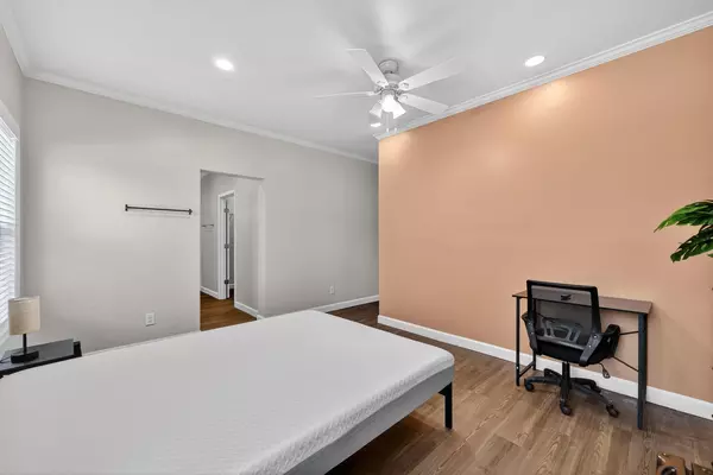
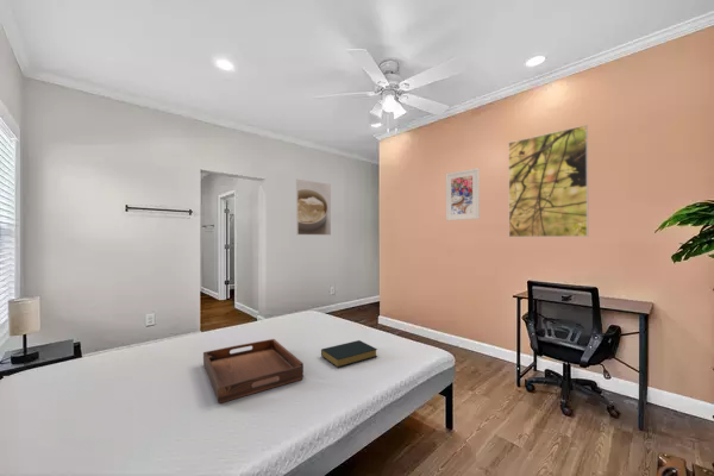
+ hardback book [320,339,378,369]
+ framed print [445,167,481,221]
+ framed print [295,178,332,236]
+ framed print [507,124,589,238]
+ serving tray [202,338,305,405]
